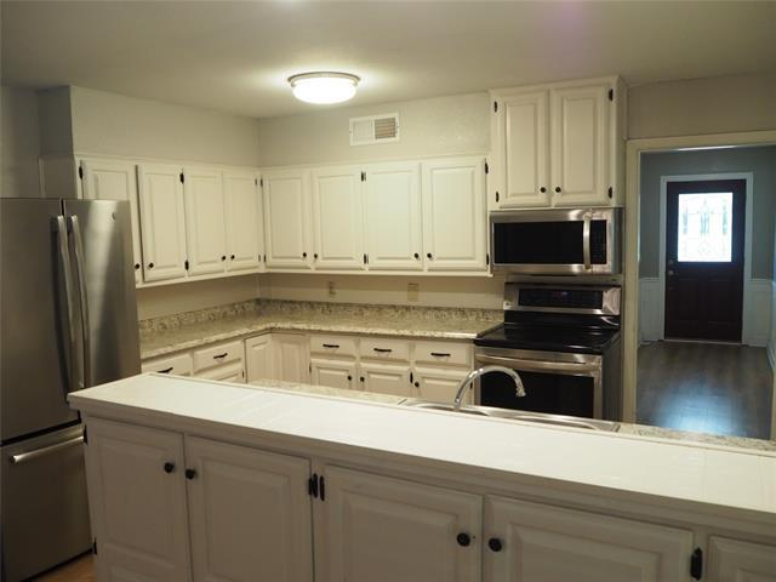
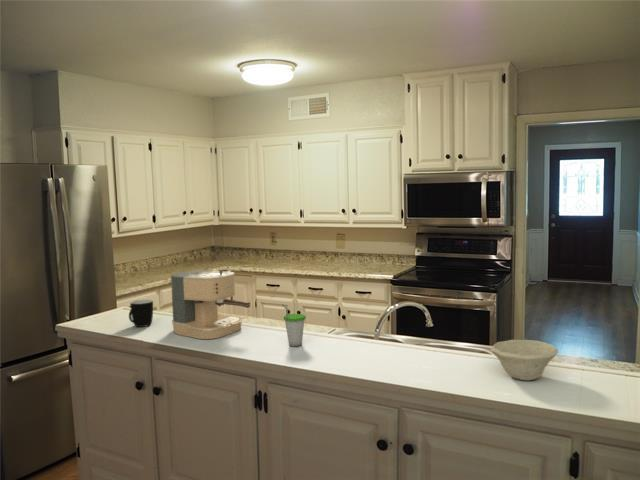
+ coffee maker [170,268,251,340]
+ mug [128,298,154,328]
+ cup [281,303,307,348]
+ bowl [490,339,559,381]
